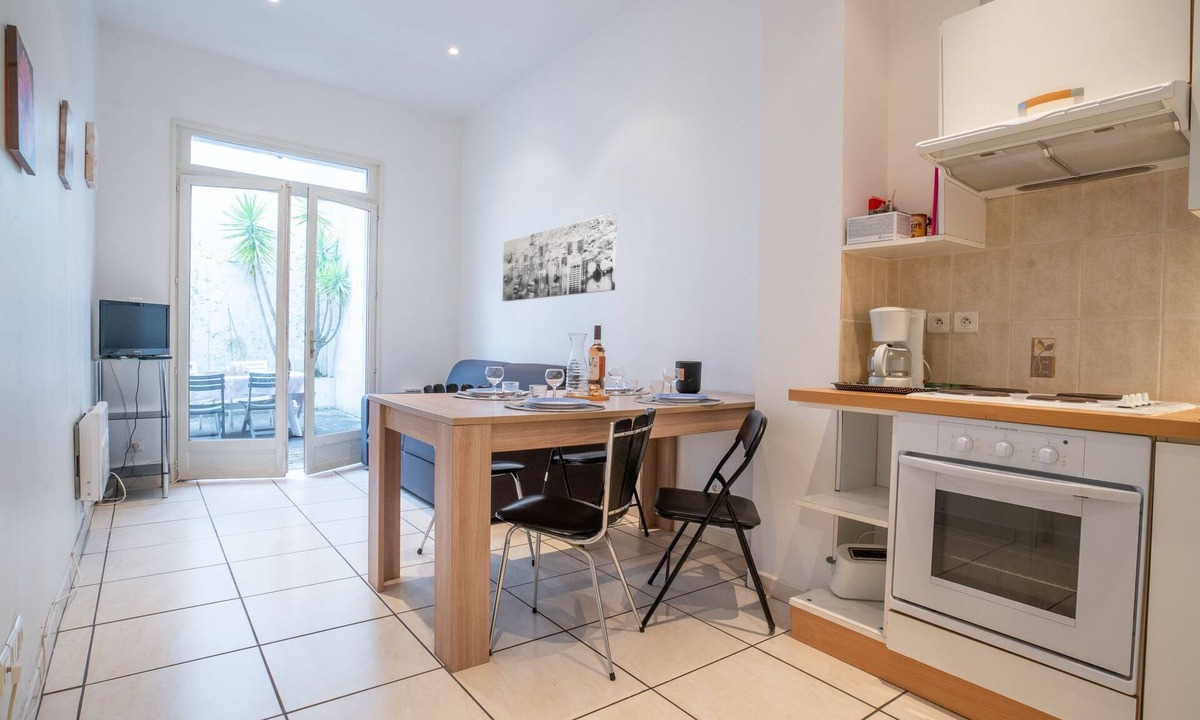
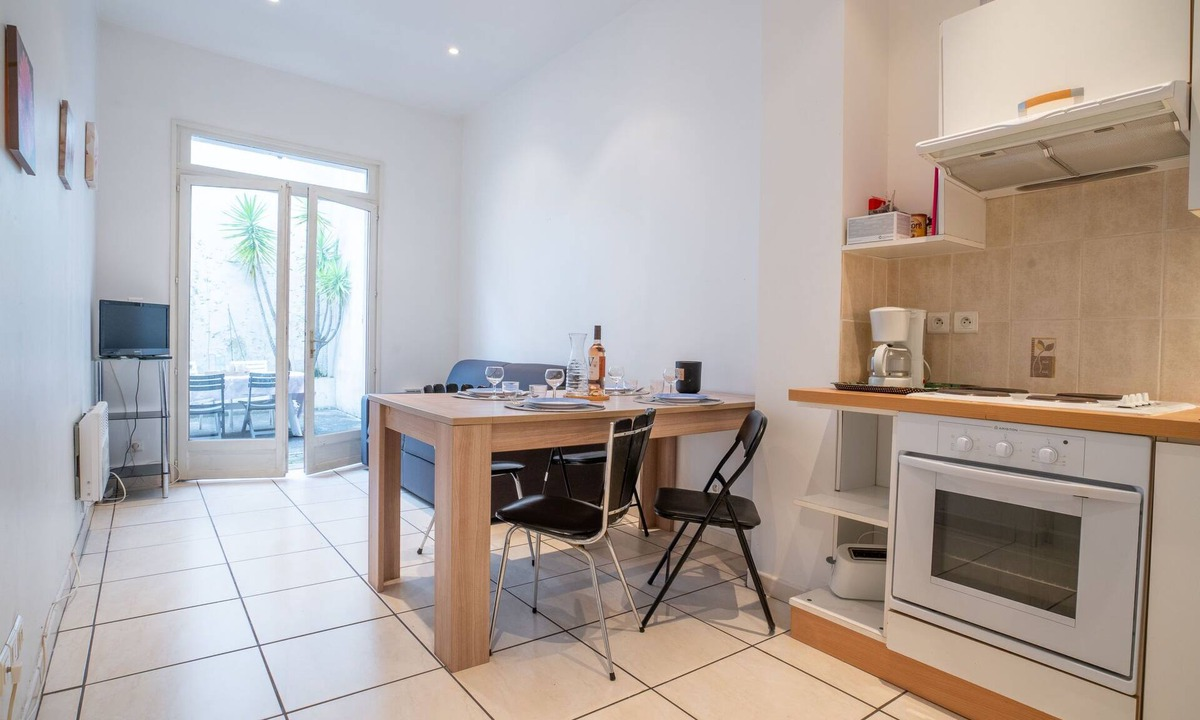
- wall art [502,212,618,302]
